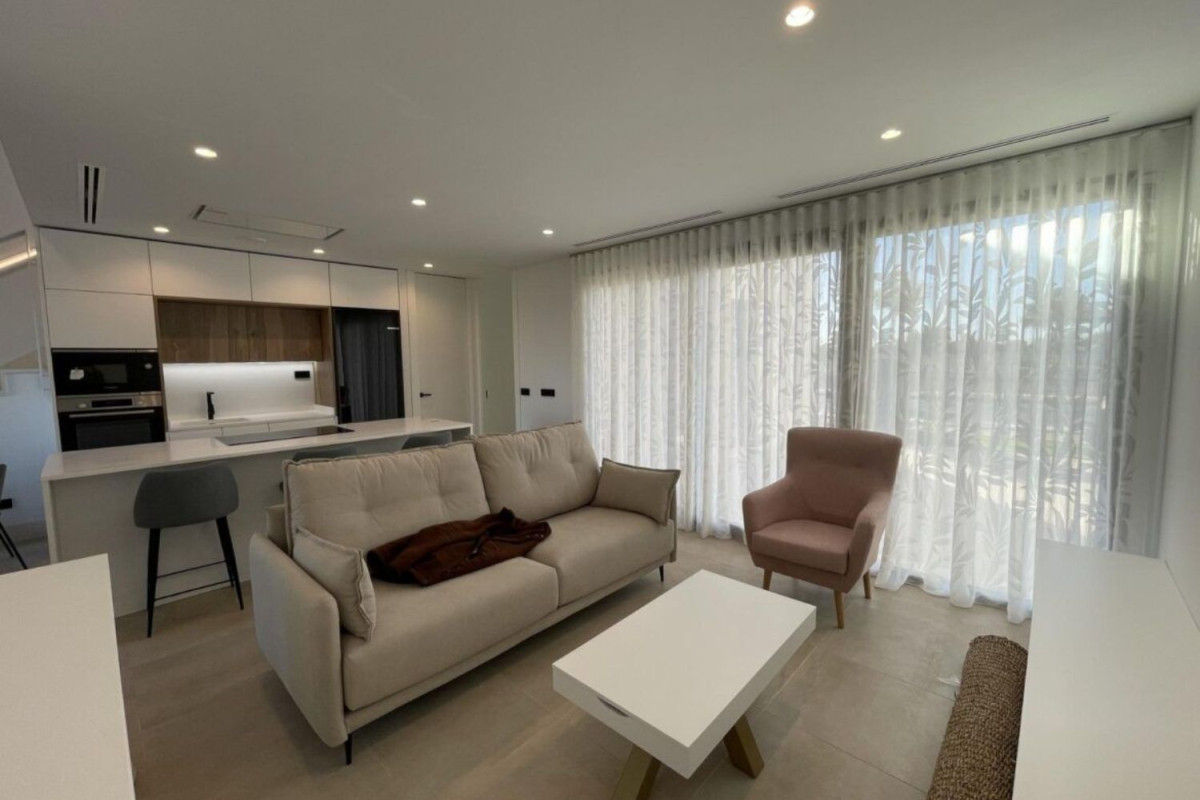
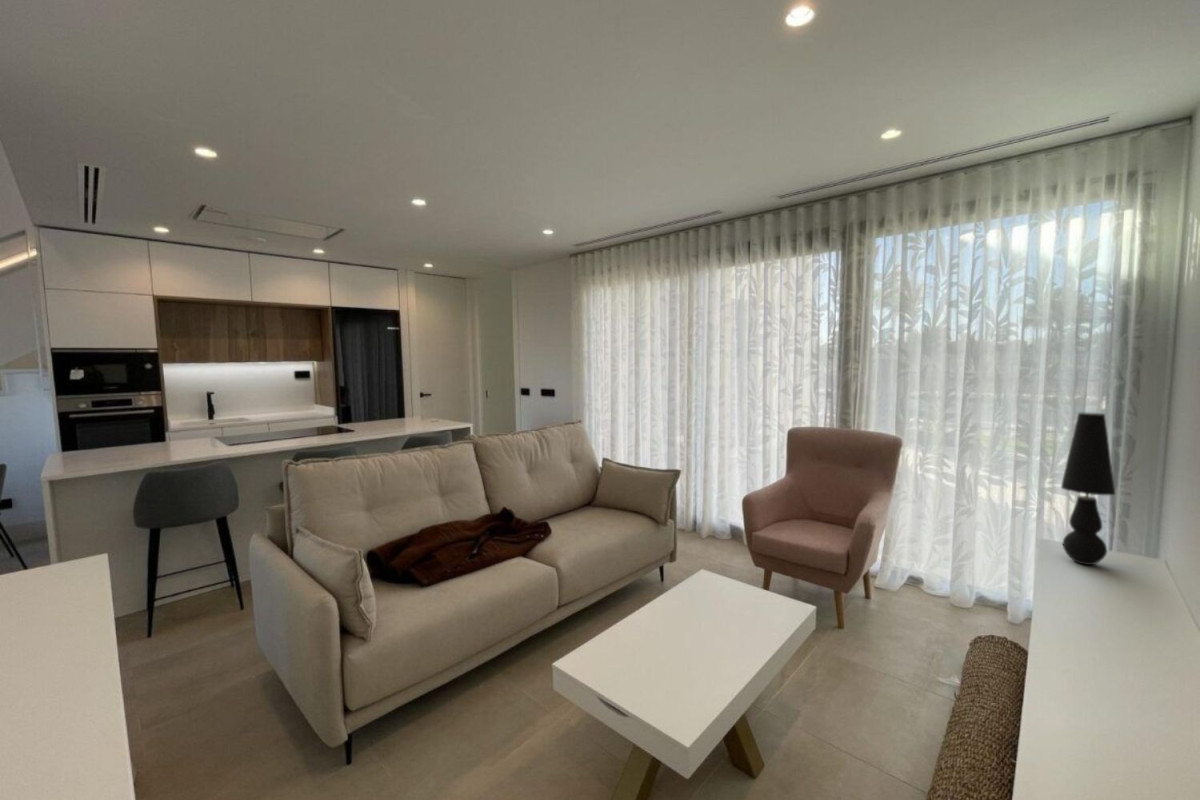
+ table lamp [1060,412,1116,566]
